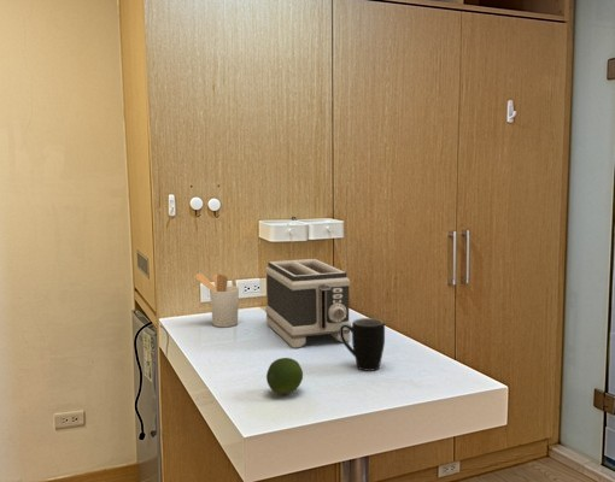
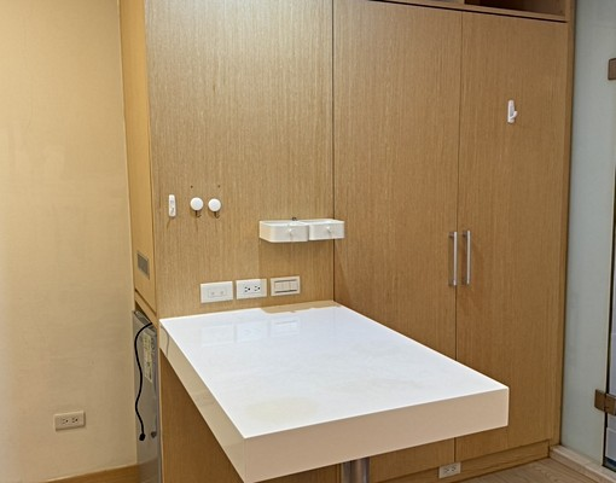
- fruit [265,357,304,395]
- utensil holder [193,271,240,328]
- mug [340,317,386,372]
- toaster [264,258,352,349]
